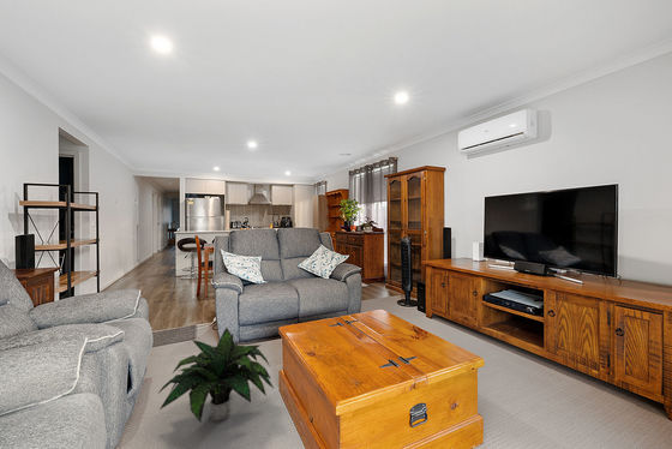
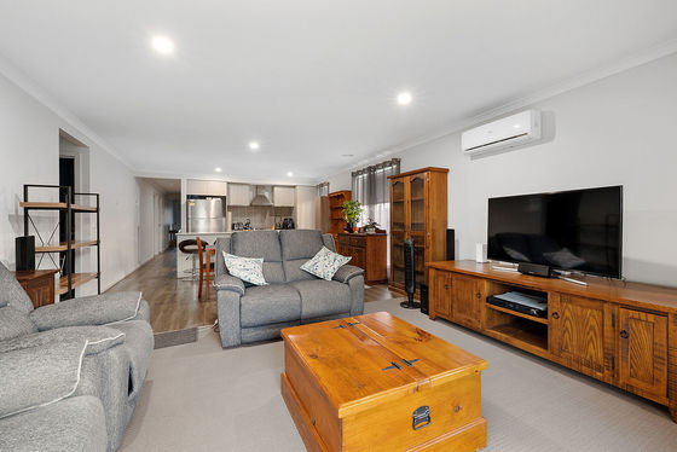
- potted plant [157,327,275,423]
